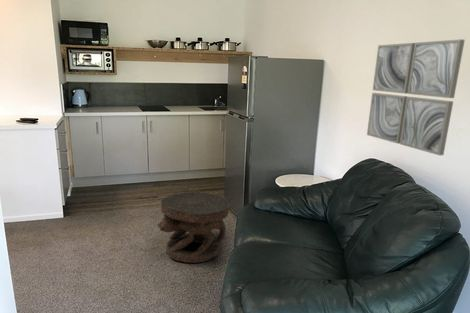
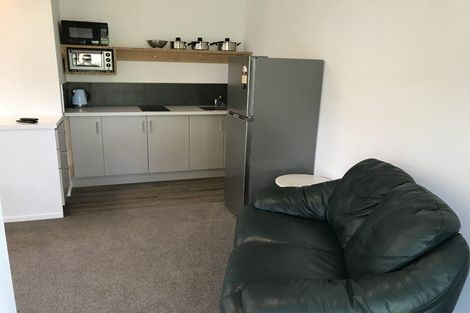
- side table [156,191,230,264]
- wall art [366,38,466,156]
